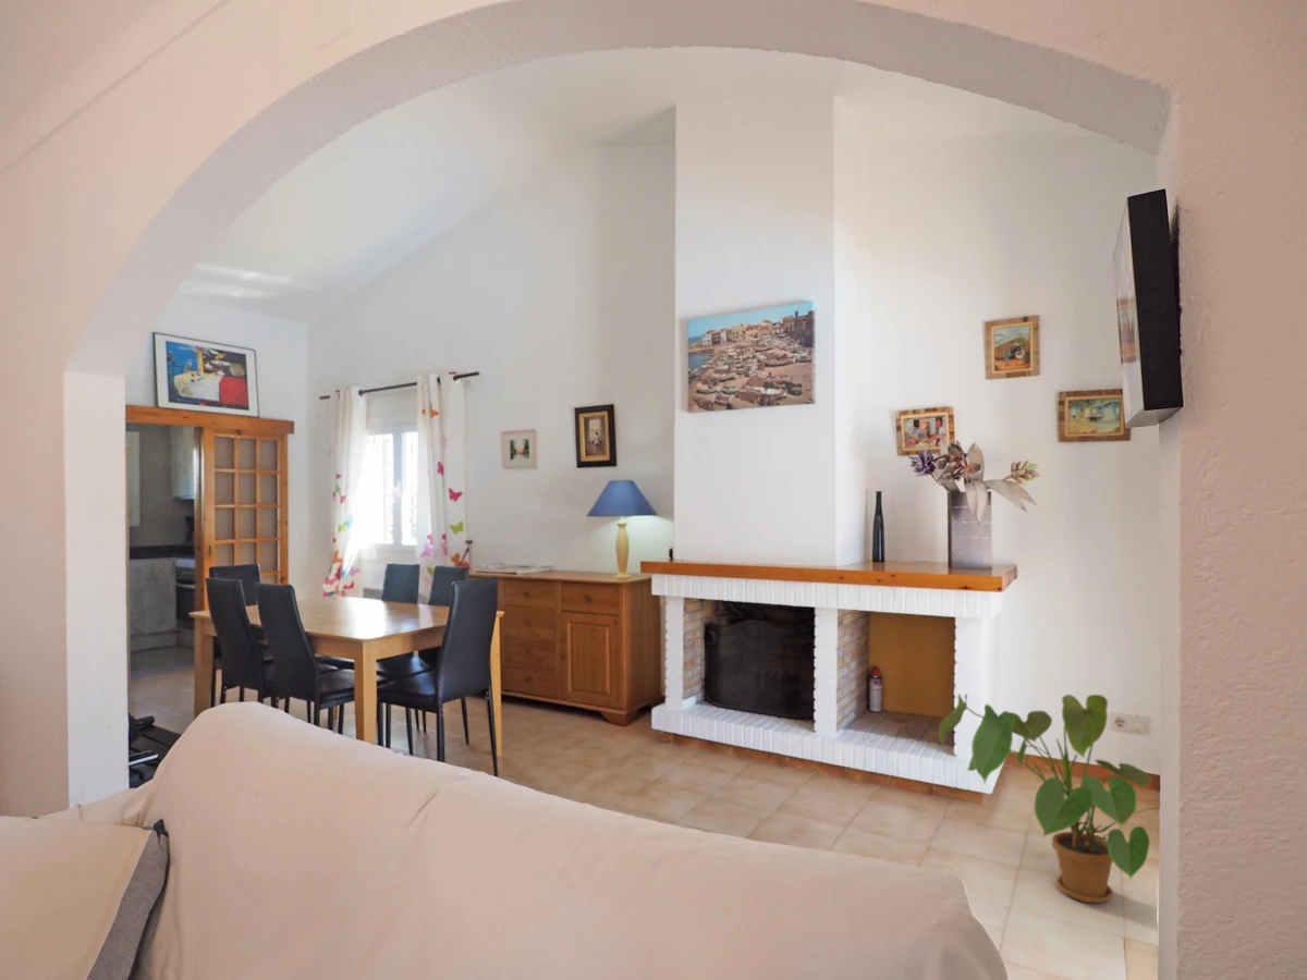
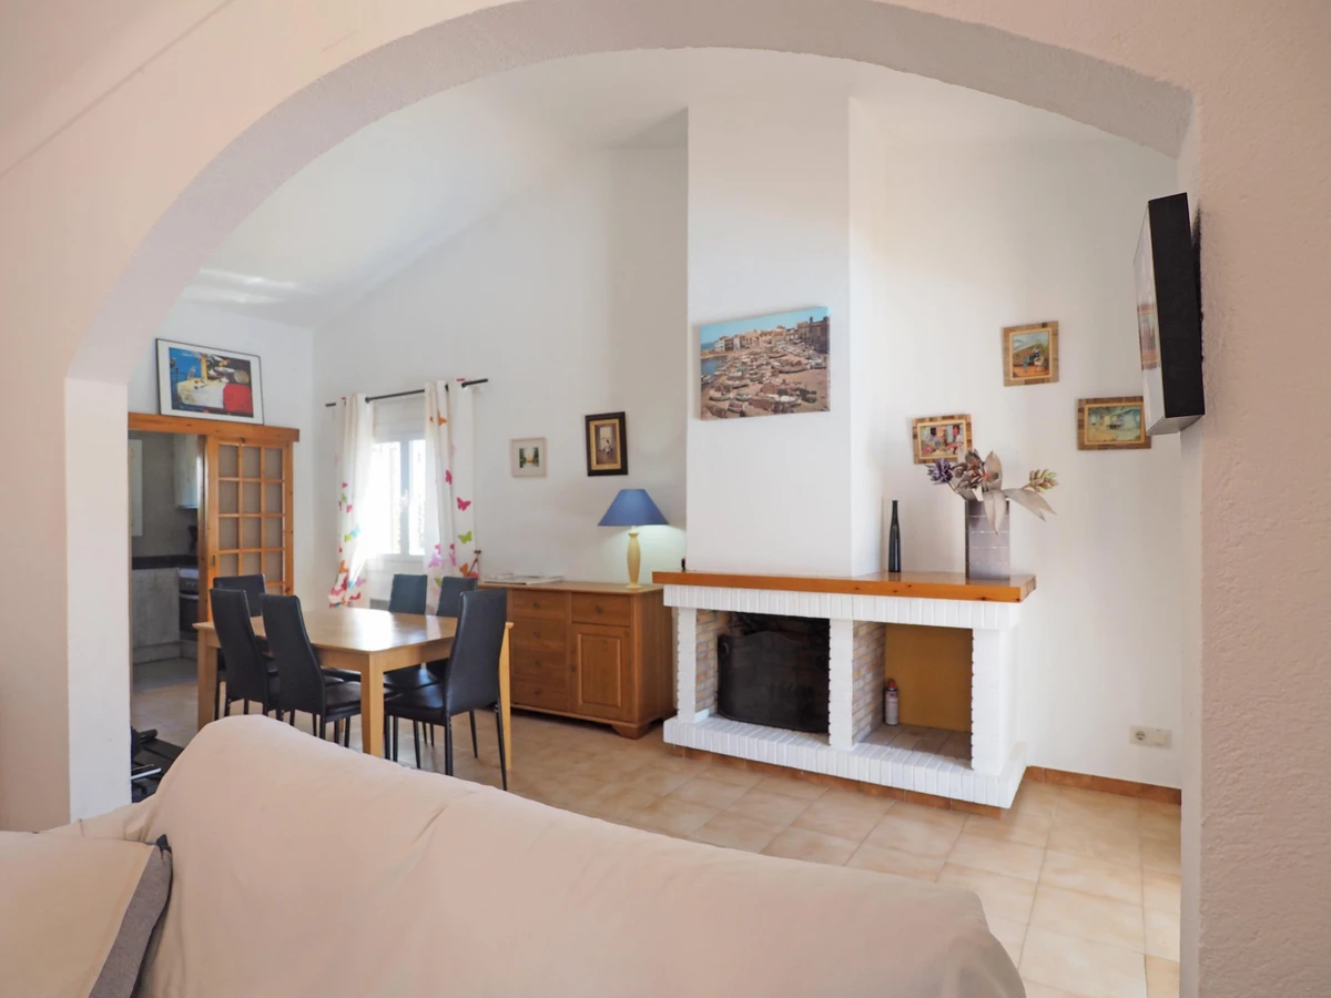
- house plant [938,693,1160,904]
